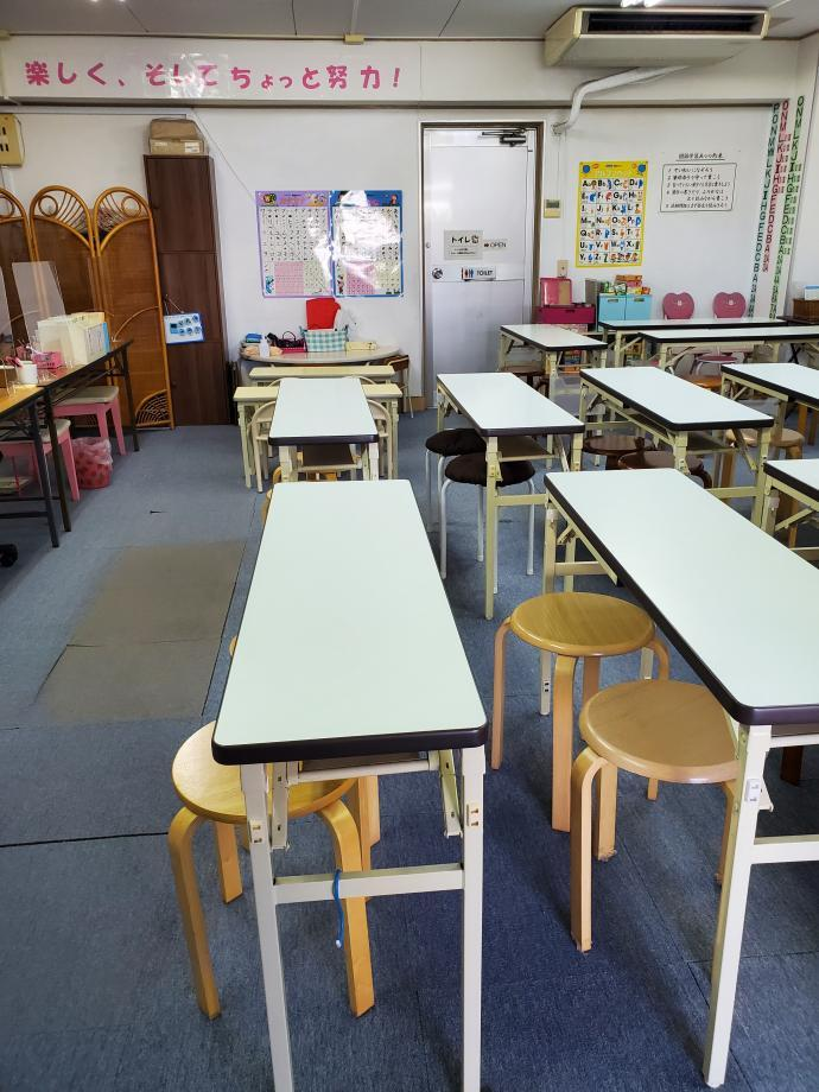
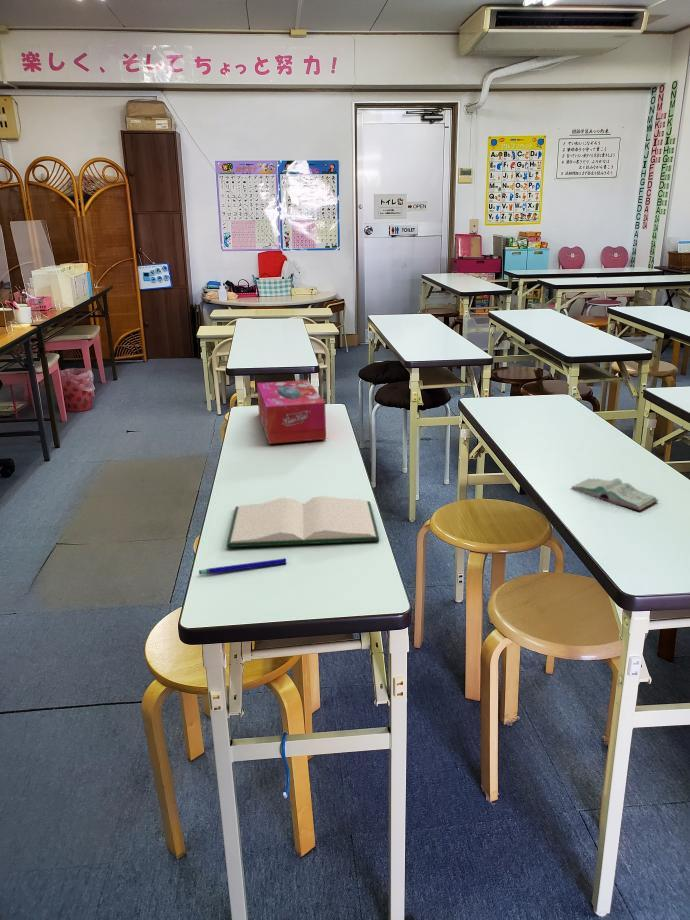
+ tissue box [256,379,327,445]
+ pen [198,557,287,576]
+ hardback book [226,495,380,548]
+ book [569,477,659,512]
